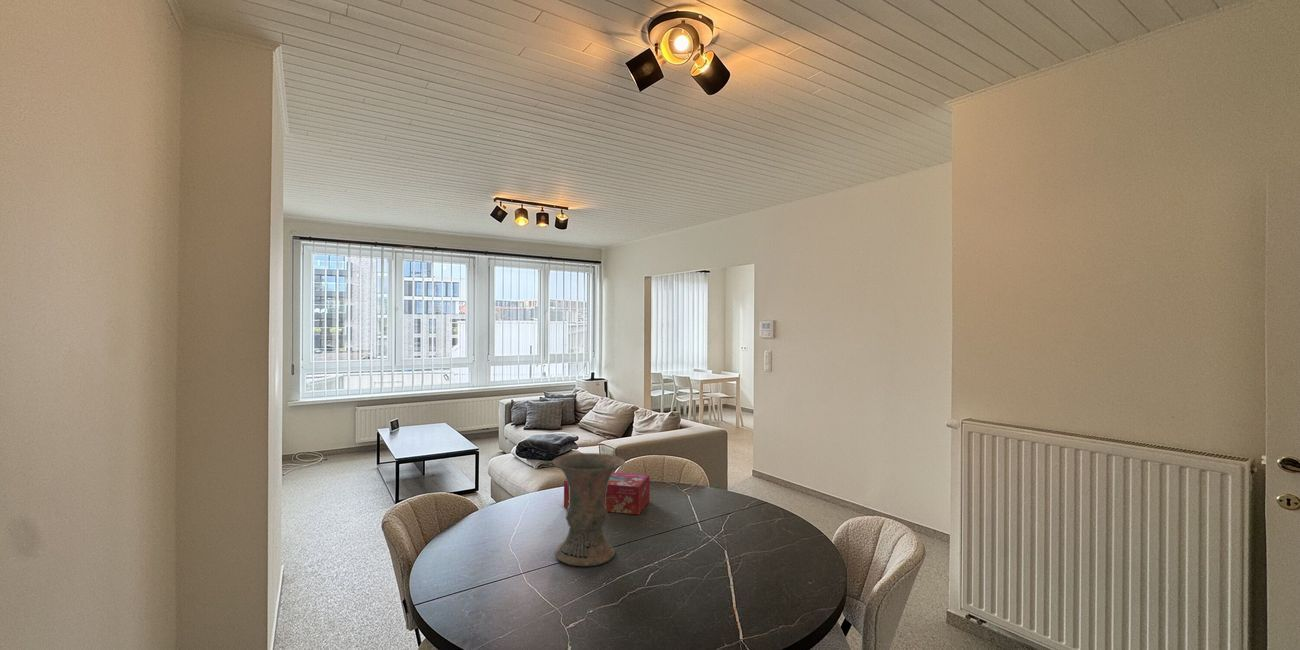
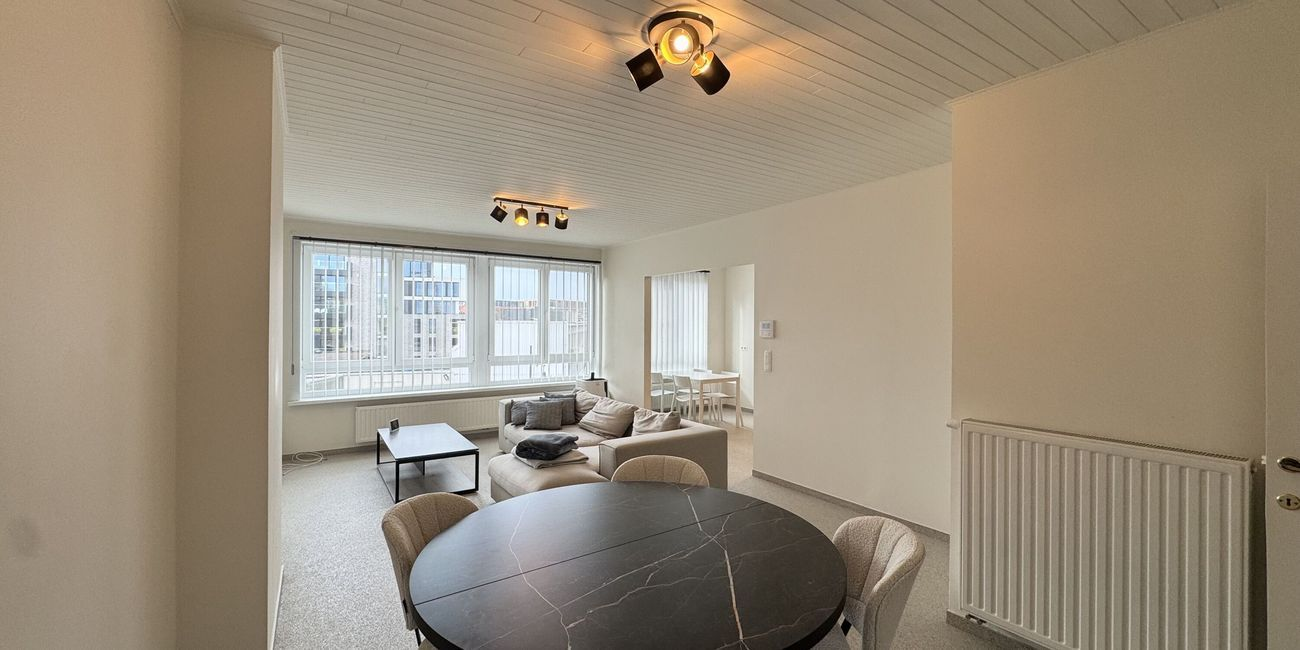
- vase [551,452,626,567]
- tissue box [563,471,650,515]
